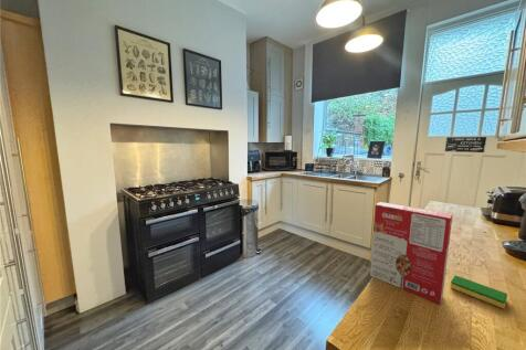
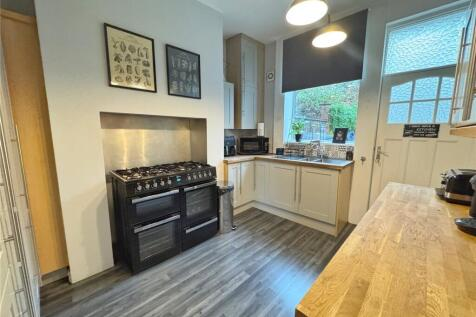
- dish sponge [450,275,508,309]
- cereal box [369,201,454,305]
